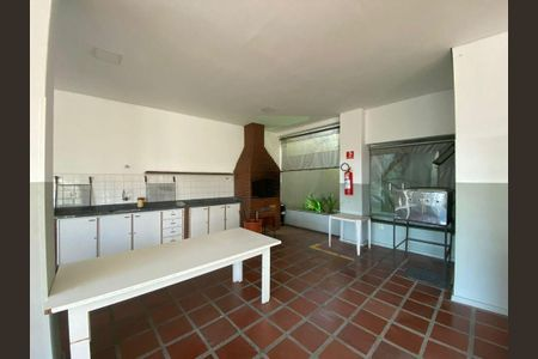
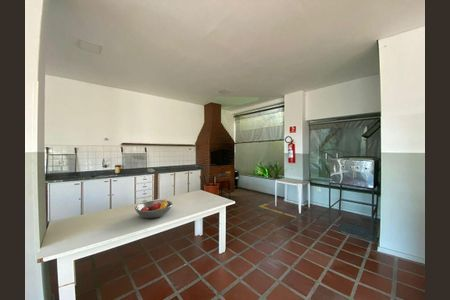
+ fruit bowl [134,199,174,219]
